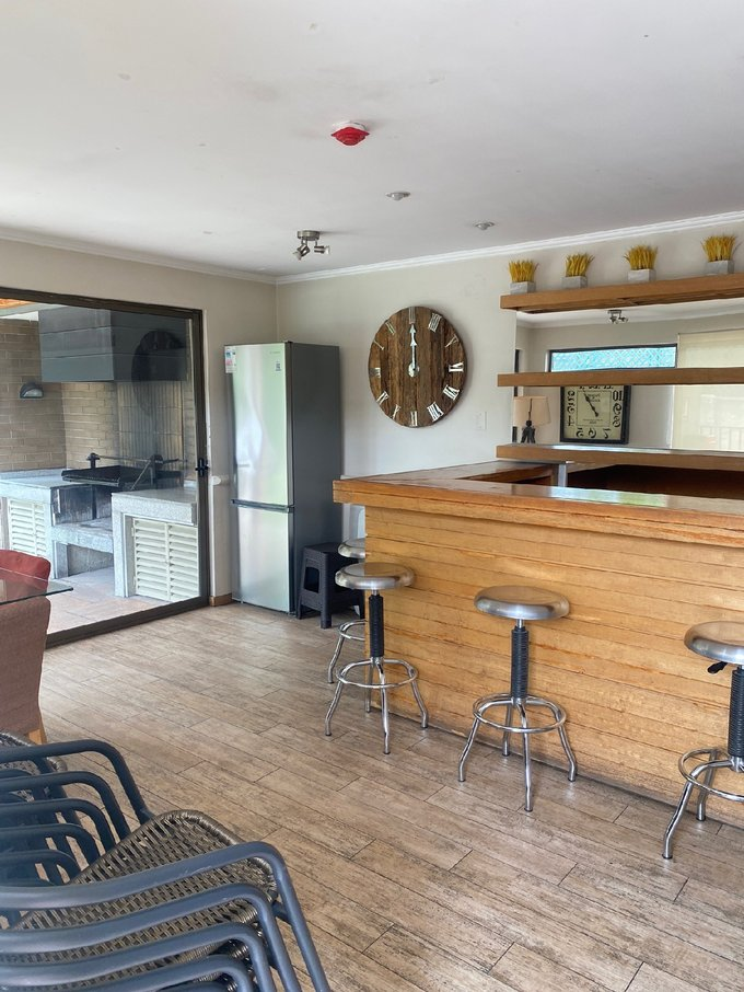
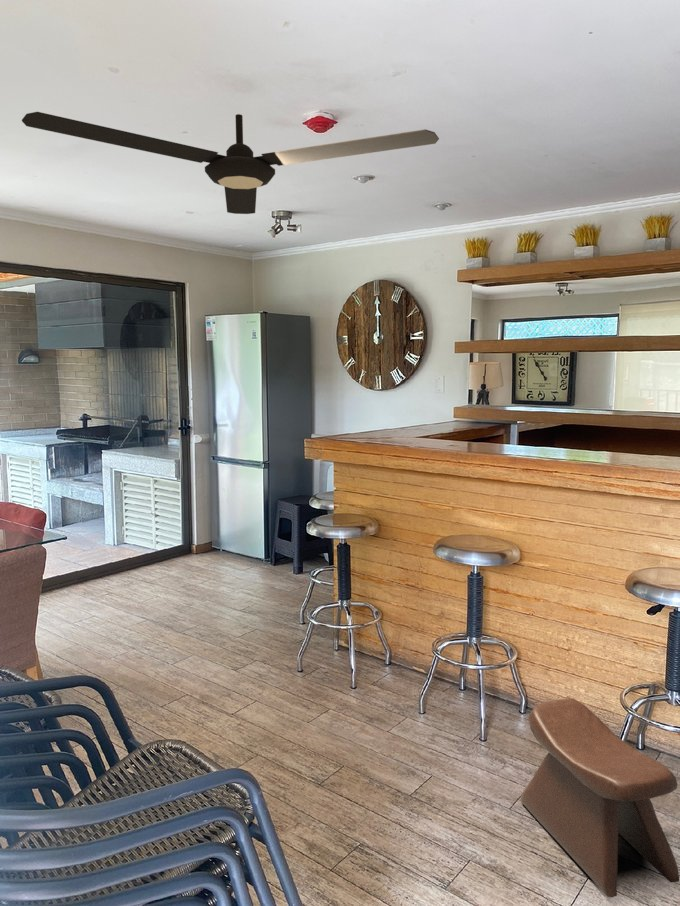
+ stool [520,697,680,898]
+ ceiling fan [21,111,440,215]
